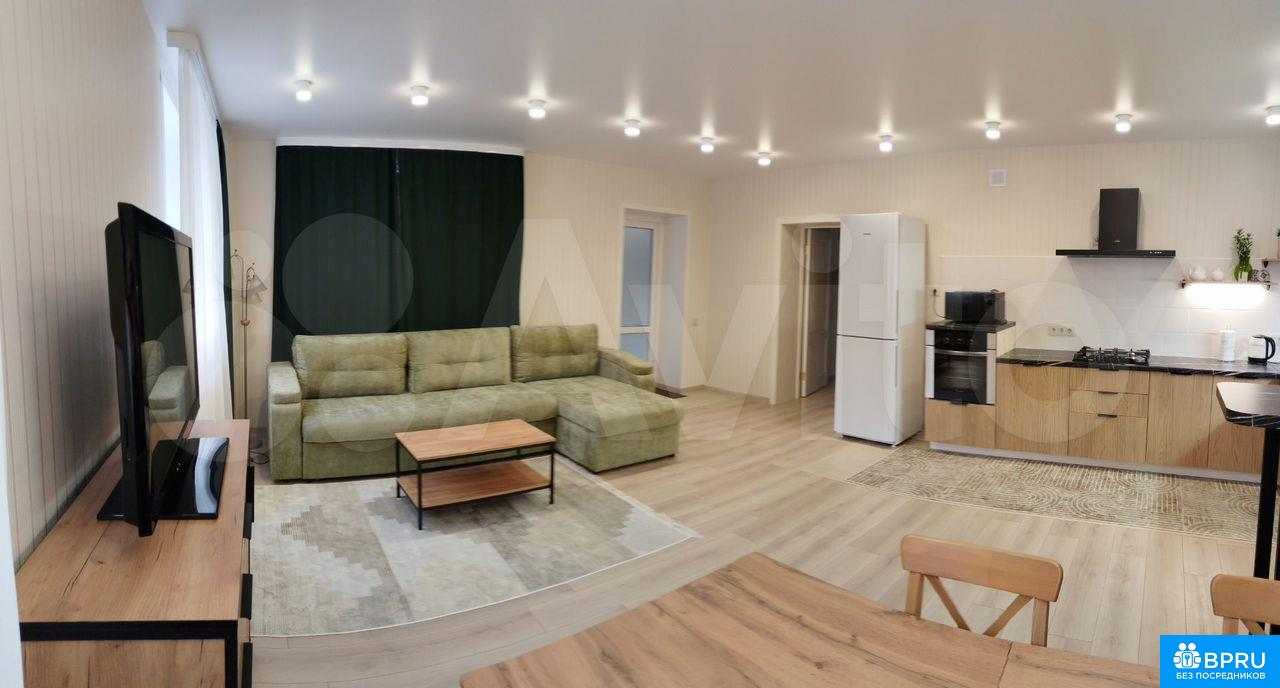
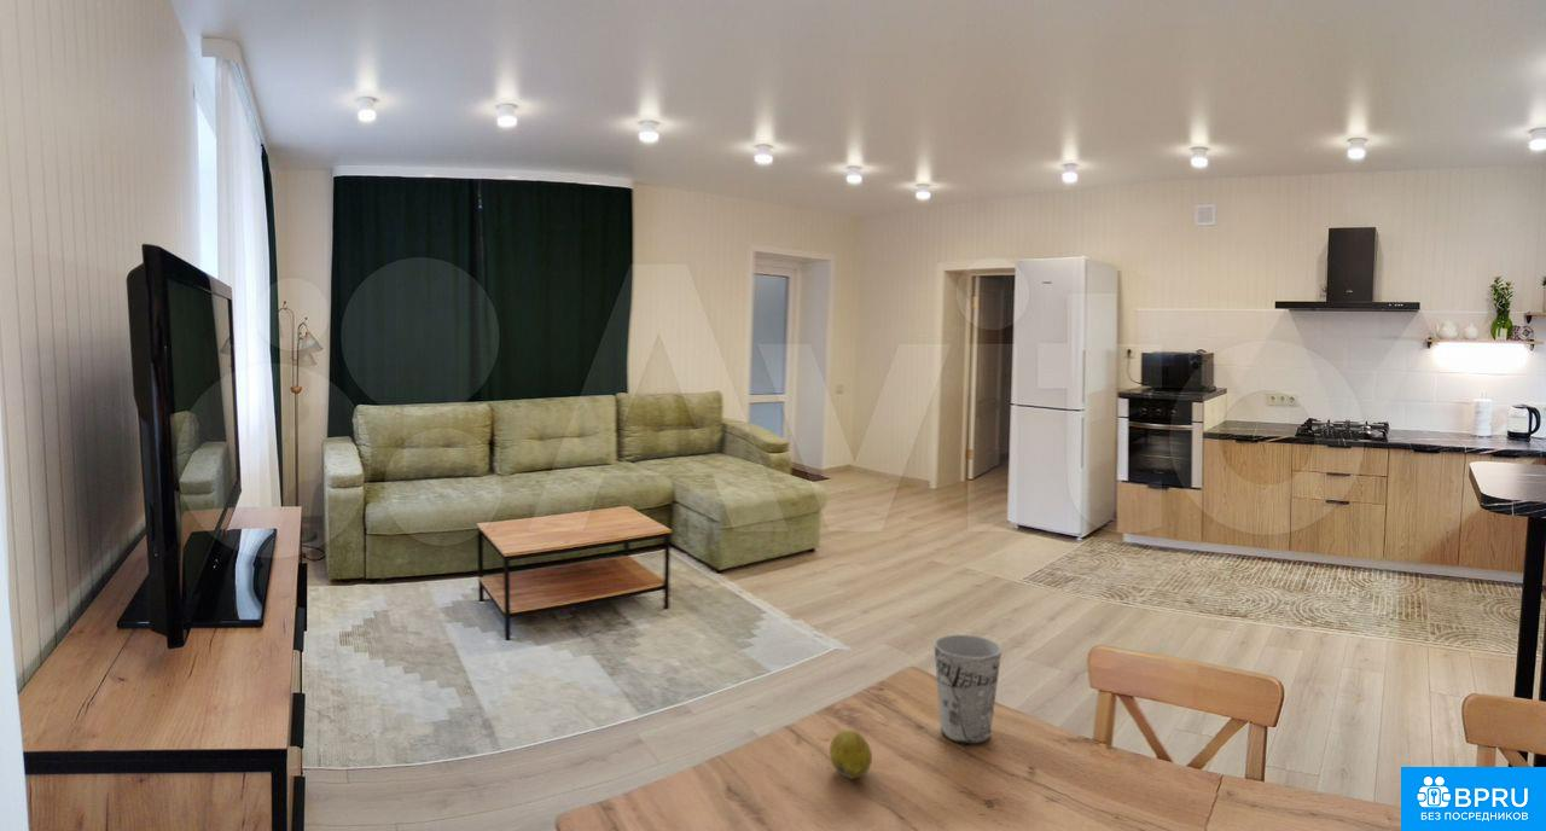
+ cup [932,633,1002,745]
+ fruit [829,730,873,780]
